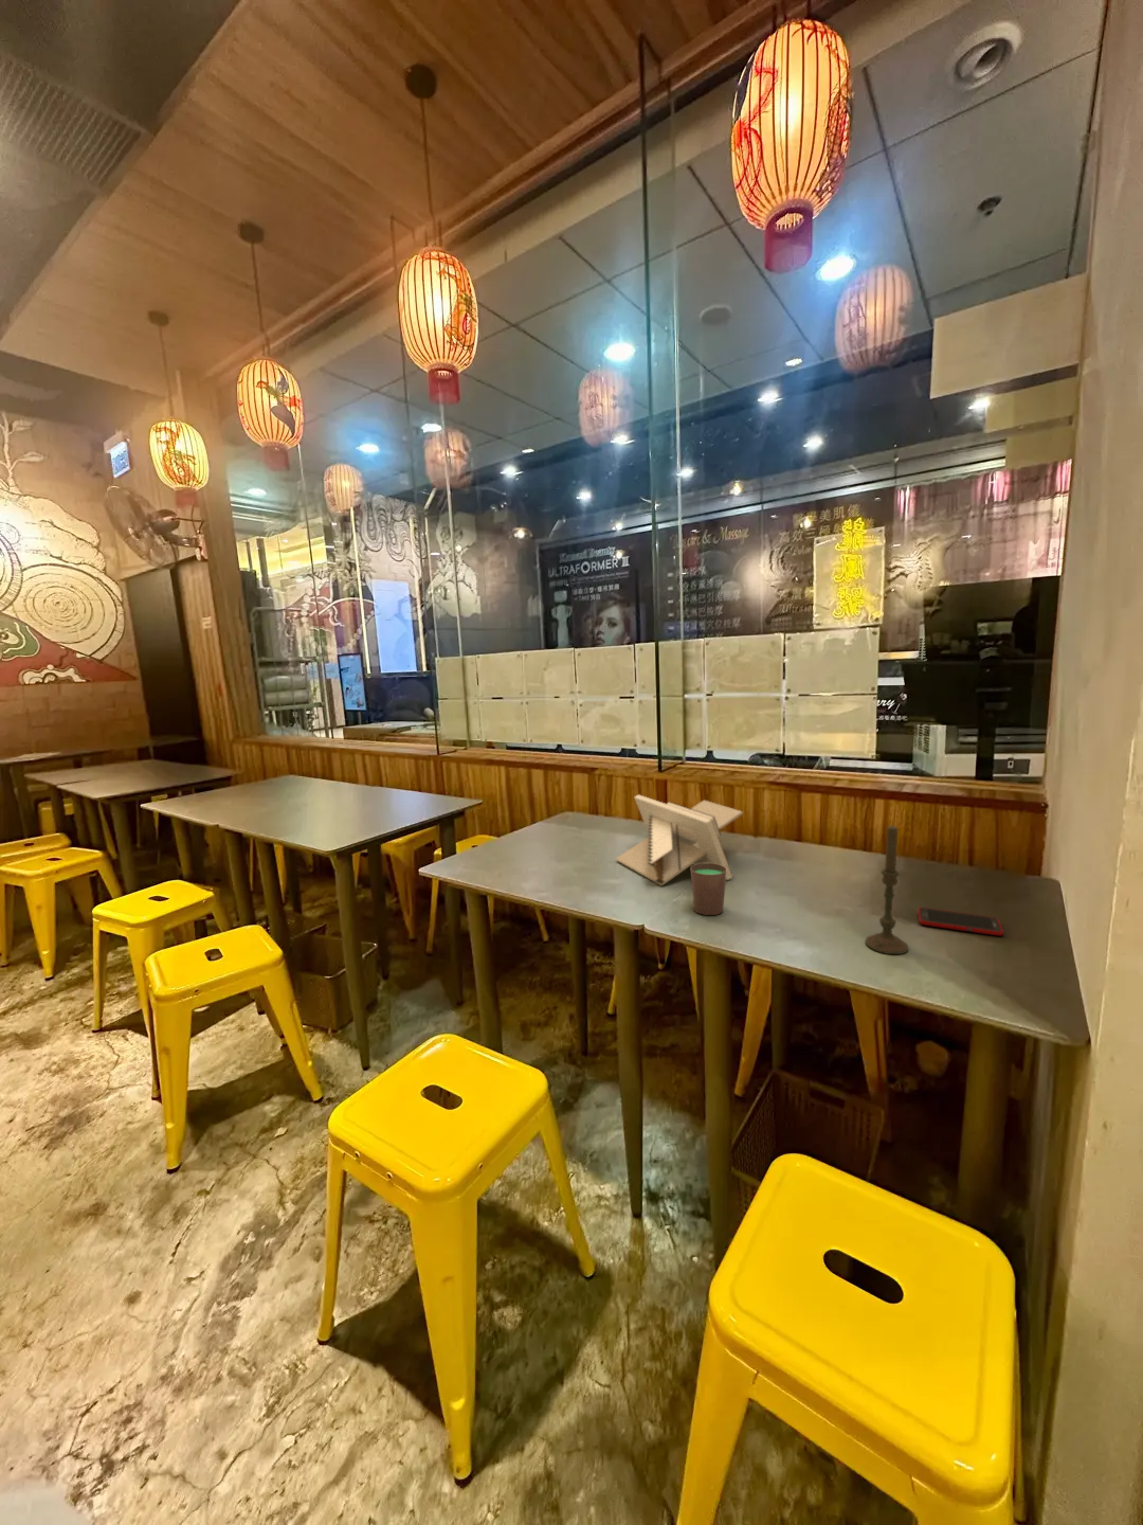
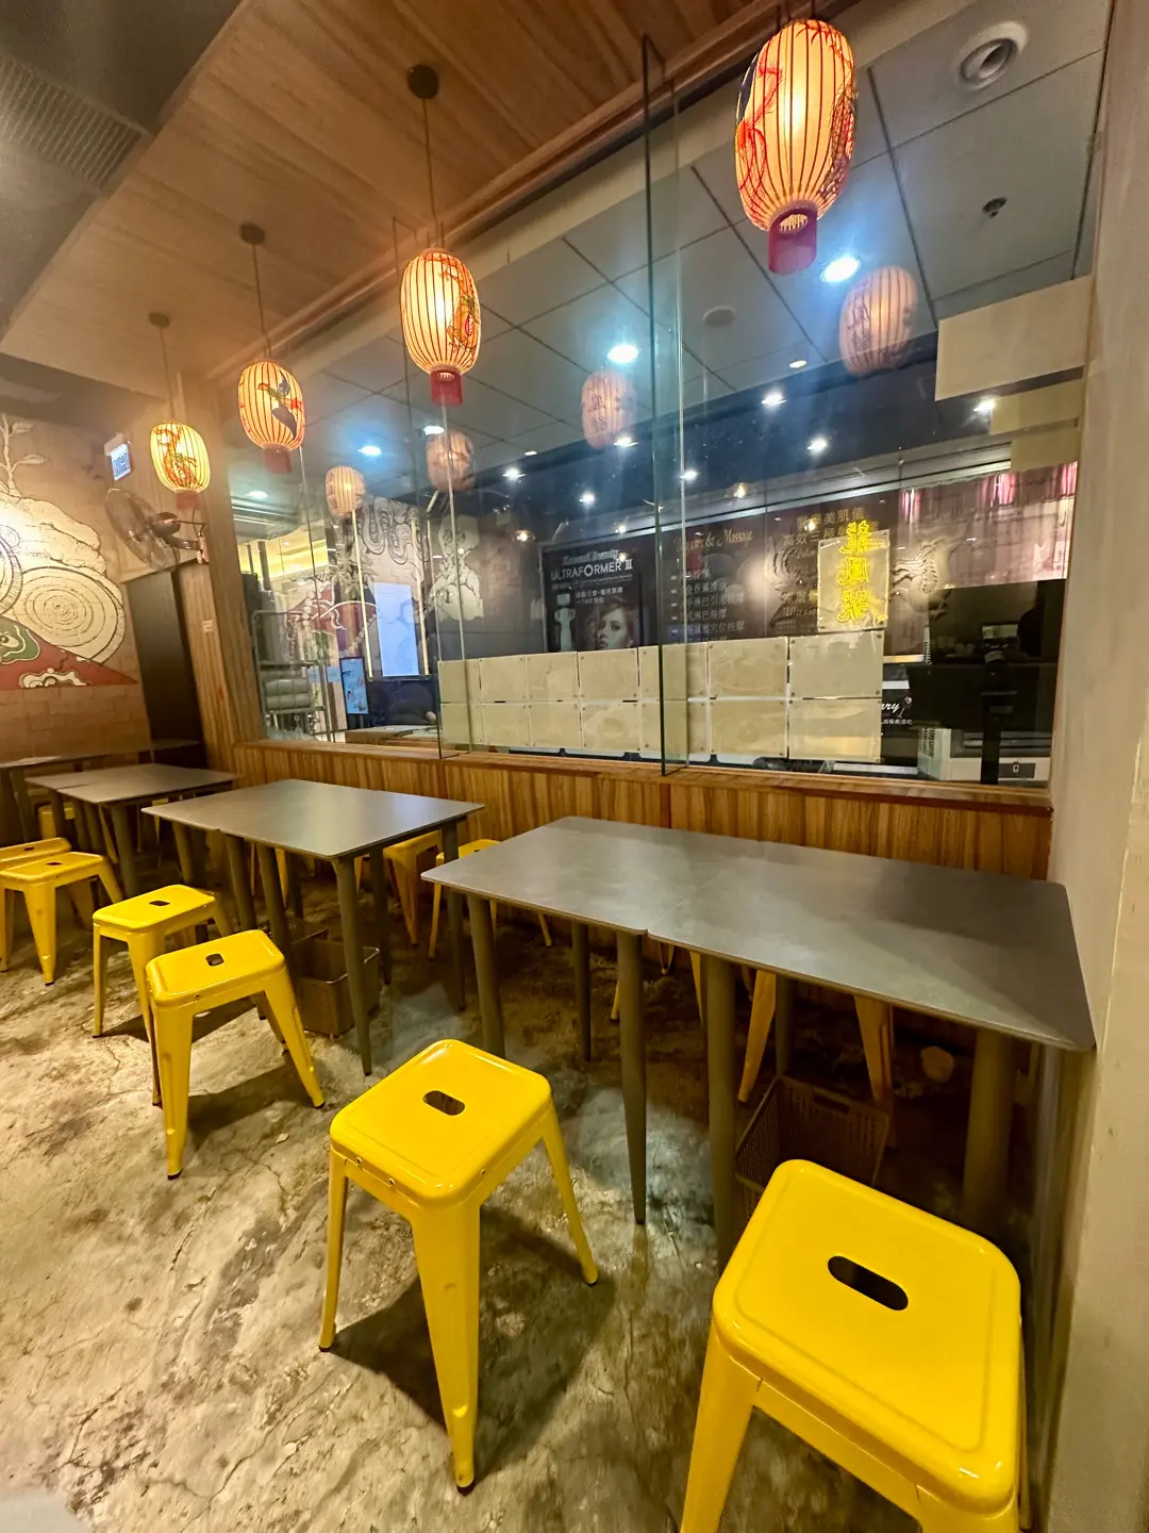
- cell phone [916,907,1005,937]
- candle [864,823,909,956]
- architectural model [615,794,744,886]
- cup [689,863,728,916]
